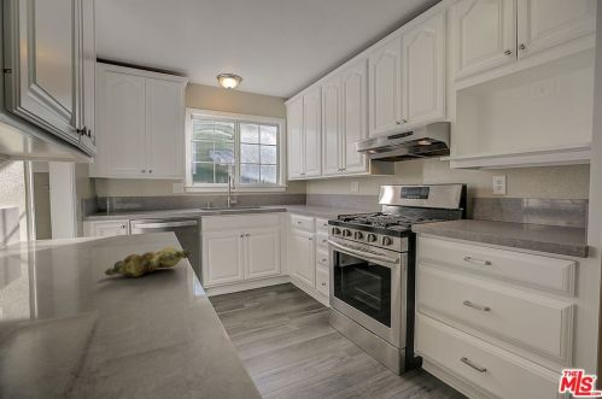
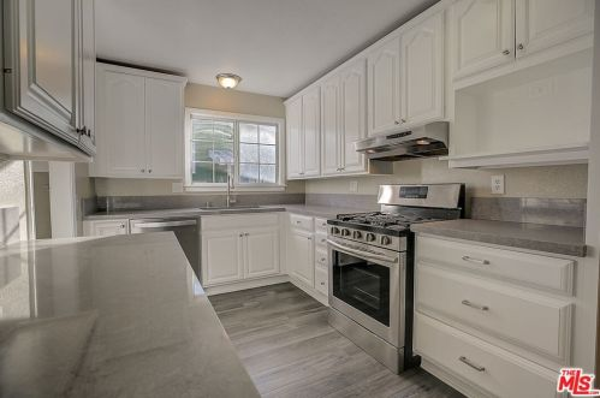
- banana bunch [104,246,191,277]
